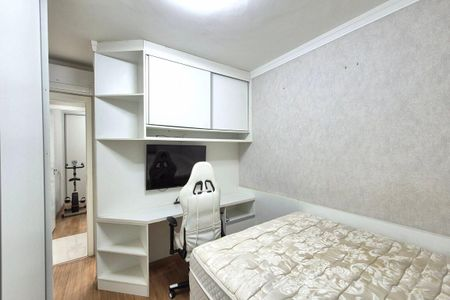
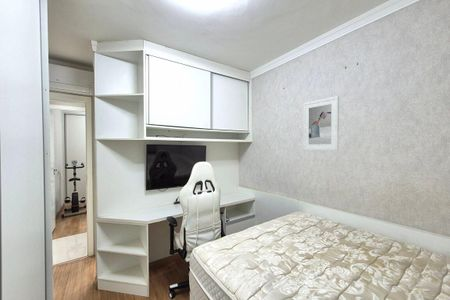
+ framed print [302,95,340,151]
